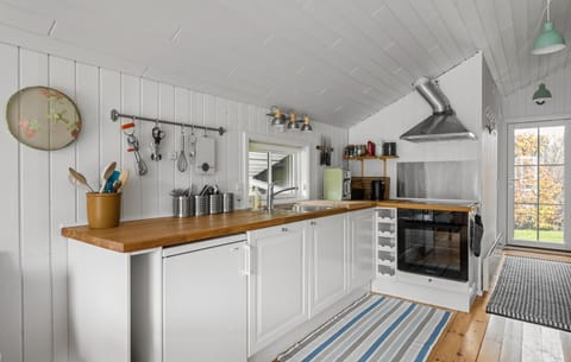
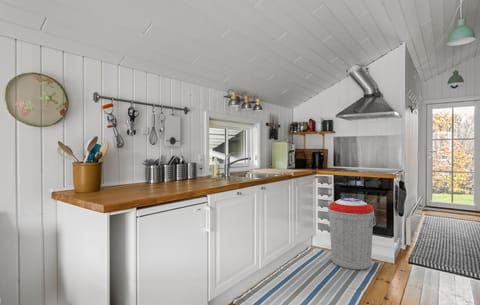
+ trash can [326,197,377,271]
